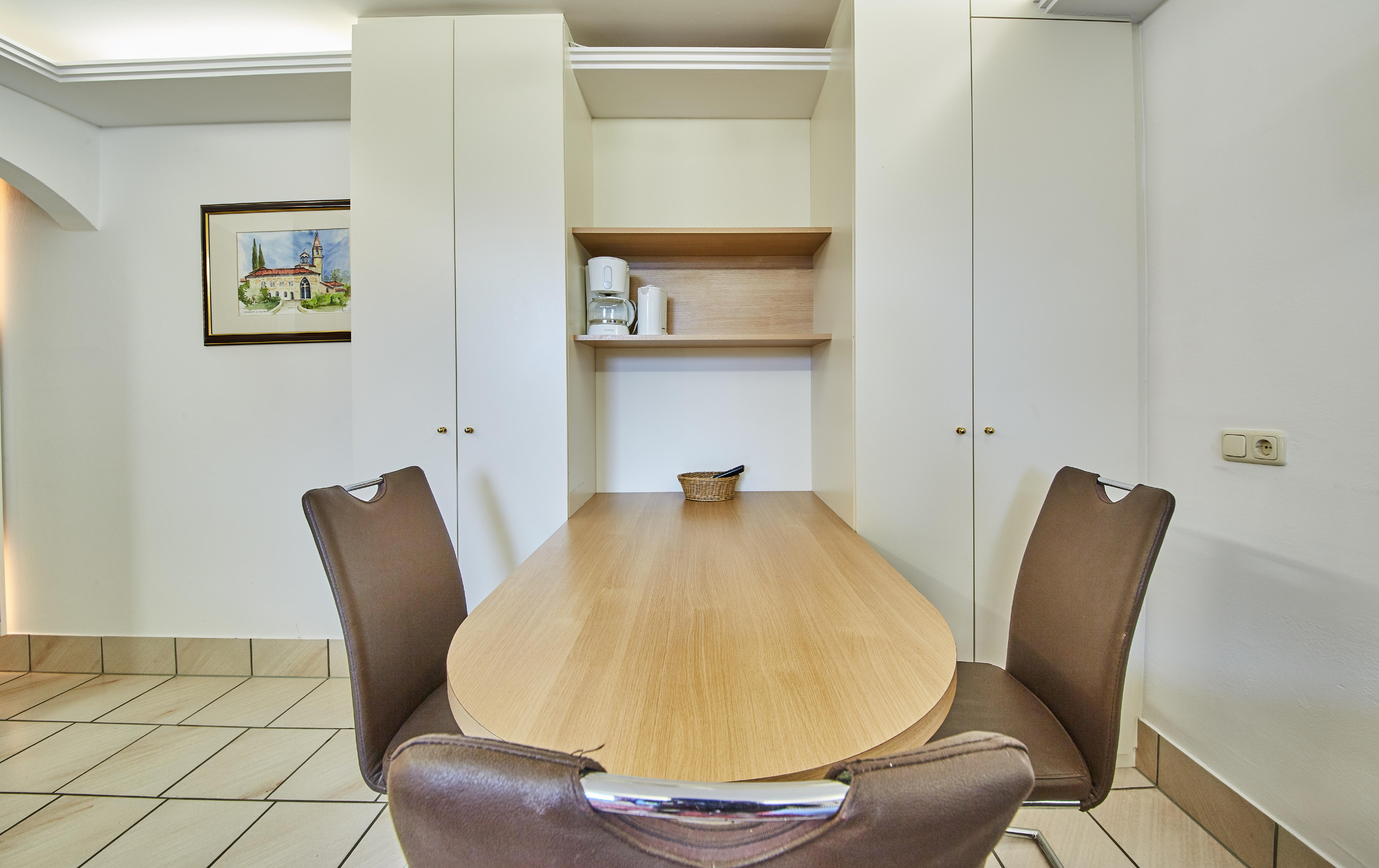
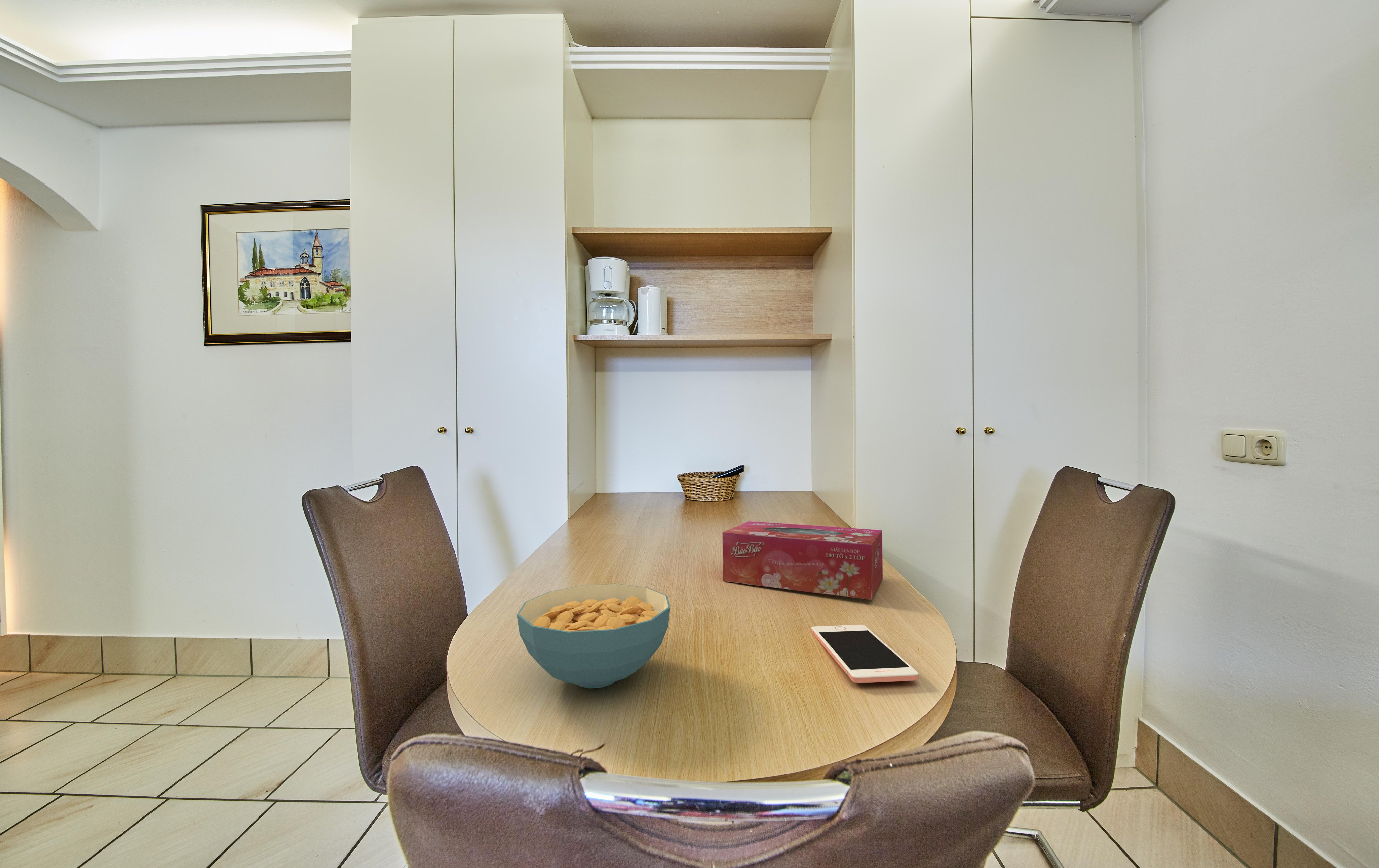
+ cereal bowl [517,583,670,689]
+ cell phone [811,624,919,683]
+ tissue box [722,521,883,600]
